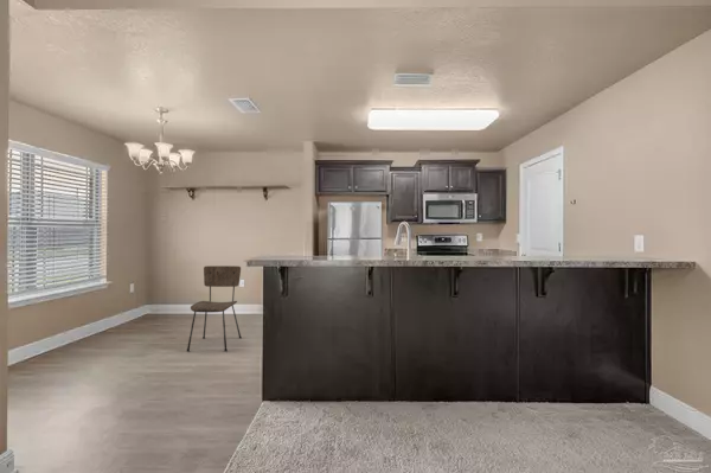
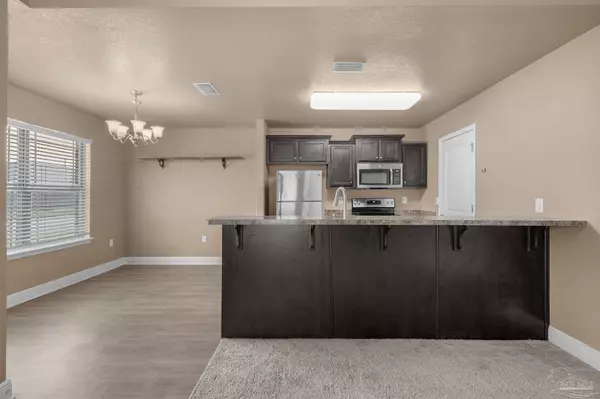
- dining chair [186,264,243,352]
